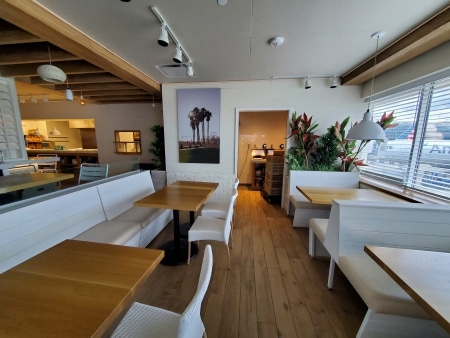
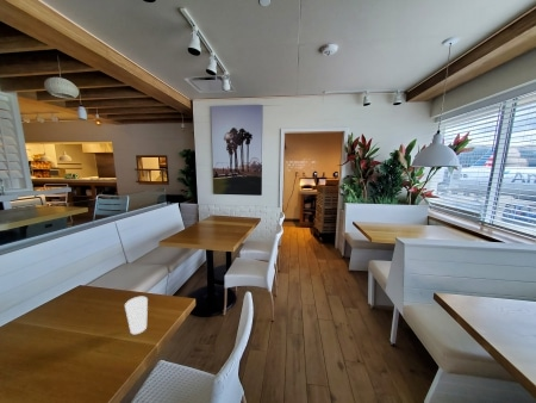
+ cup [124,296,149,335]
